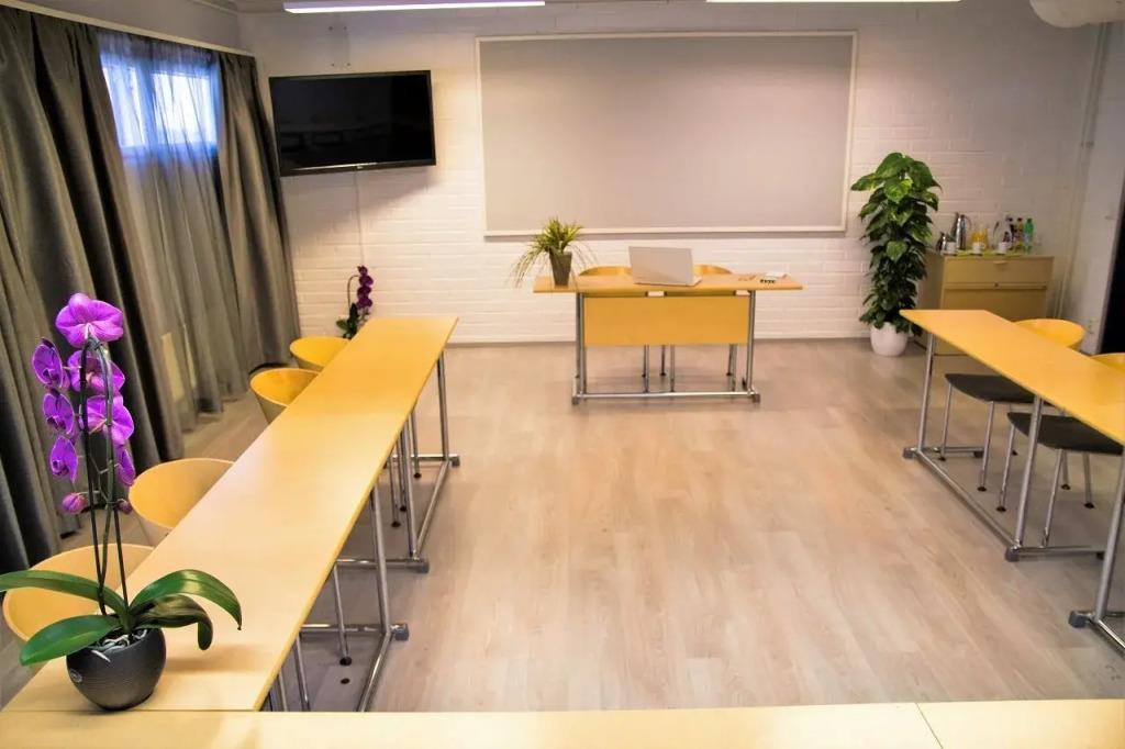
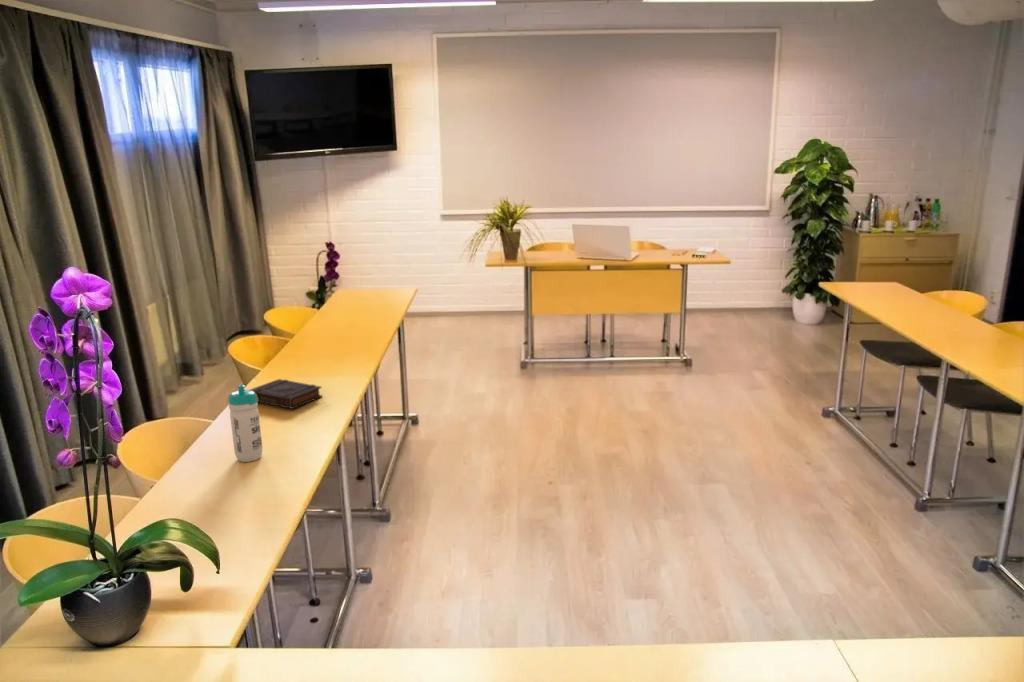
+ book [249,378,323,410]
+ water bottle [227,384,264,463]
